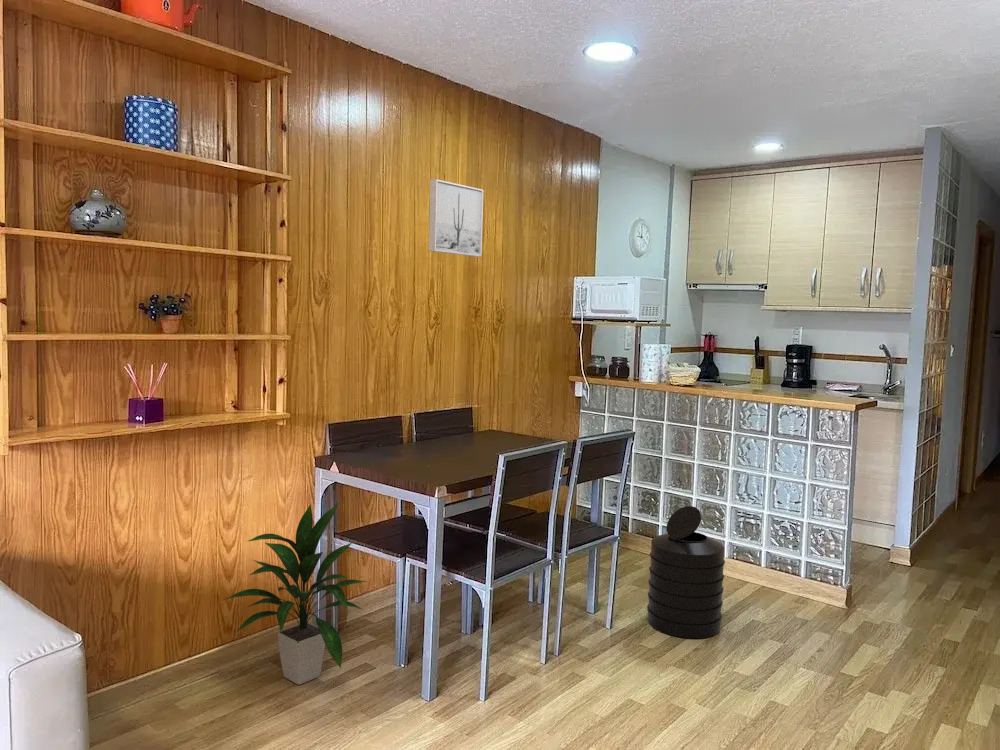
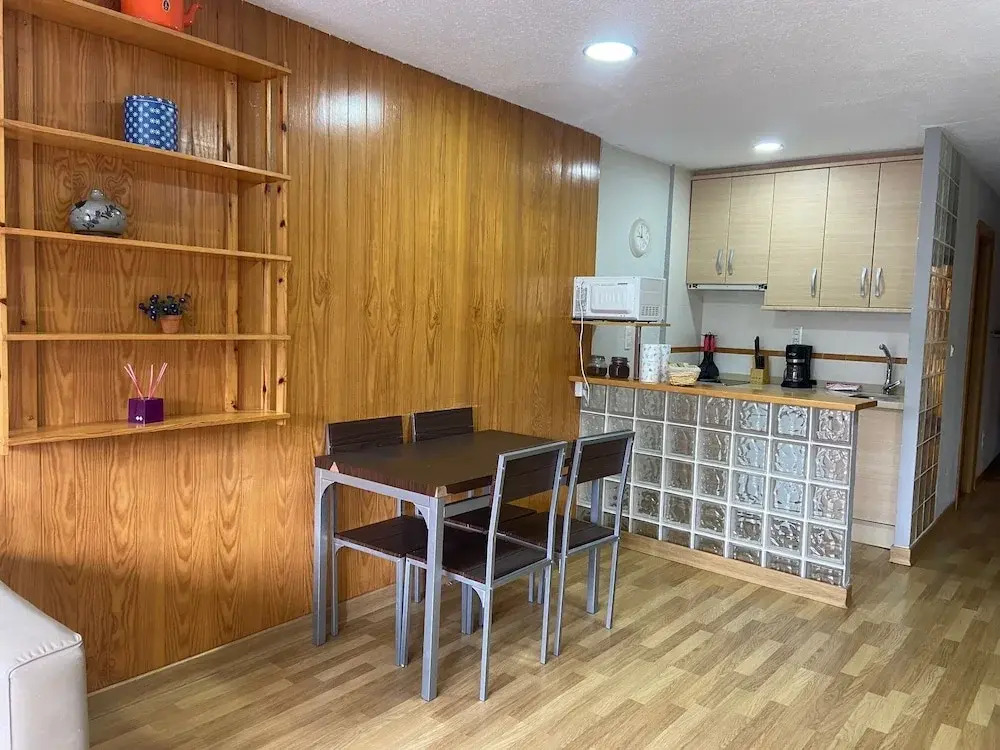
- trash can [646,505,726,640]
- wall art [428,178,484,258]
- indoor plant [222,501,366,686]
